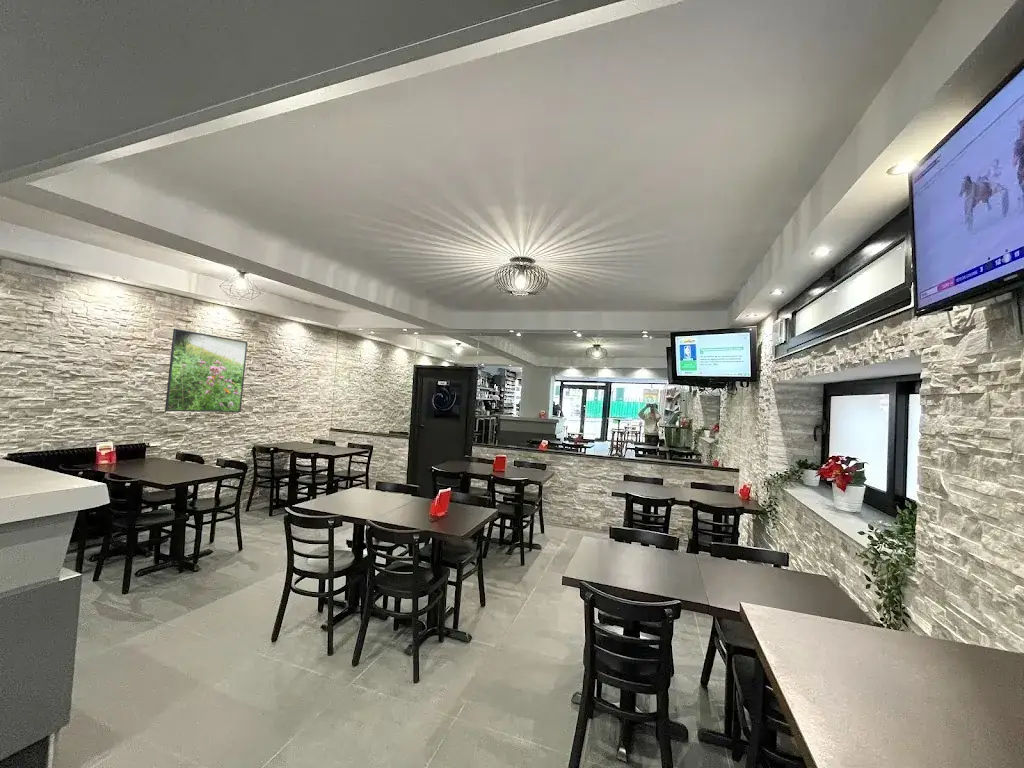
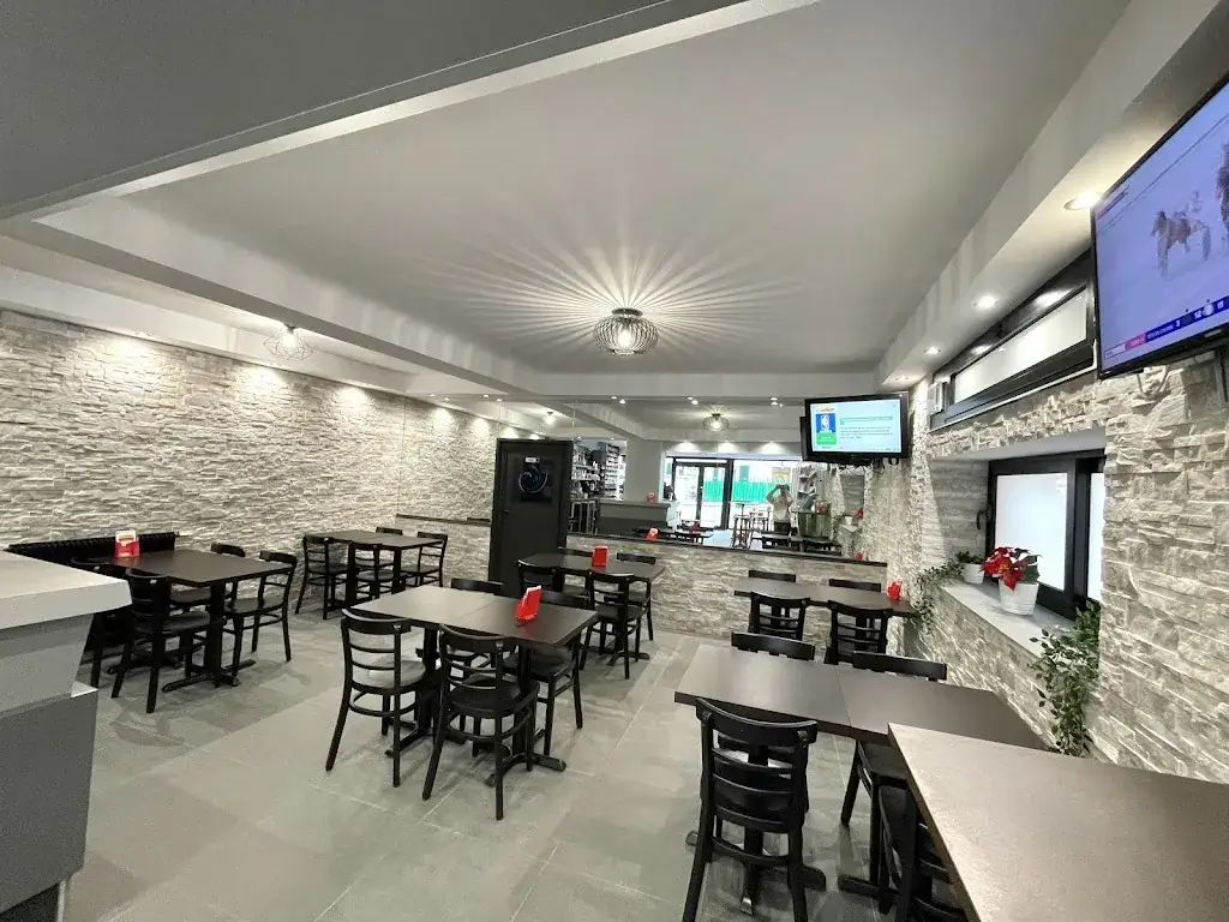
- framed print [164,328,248,413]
